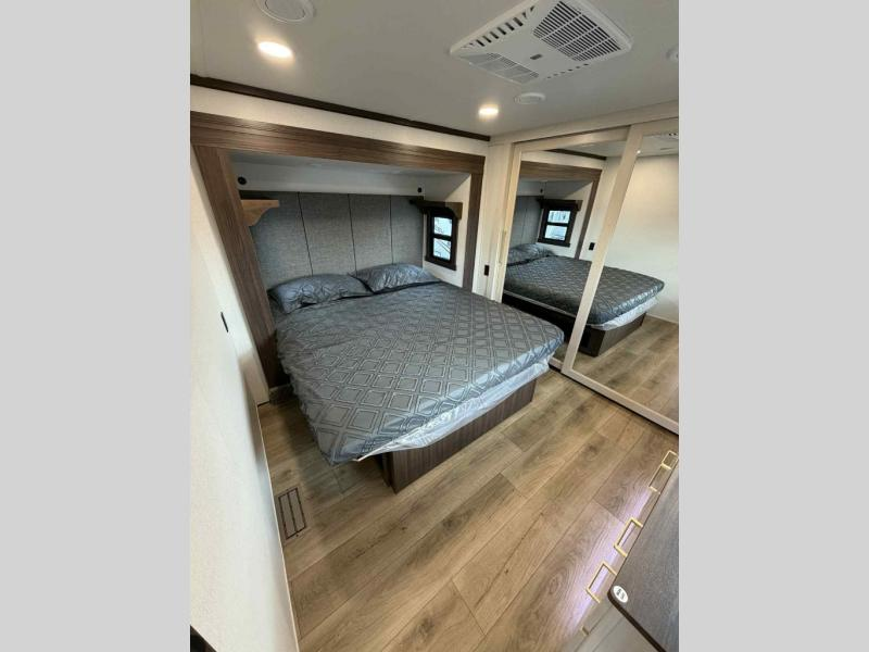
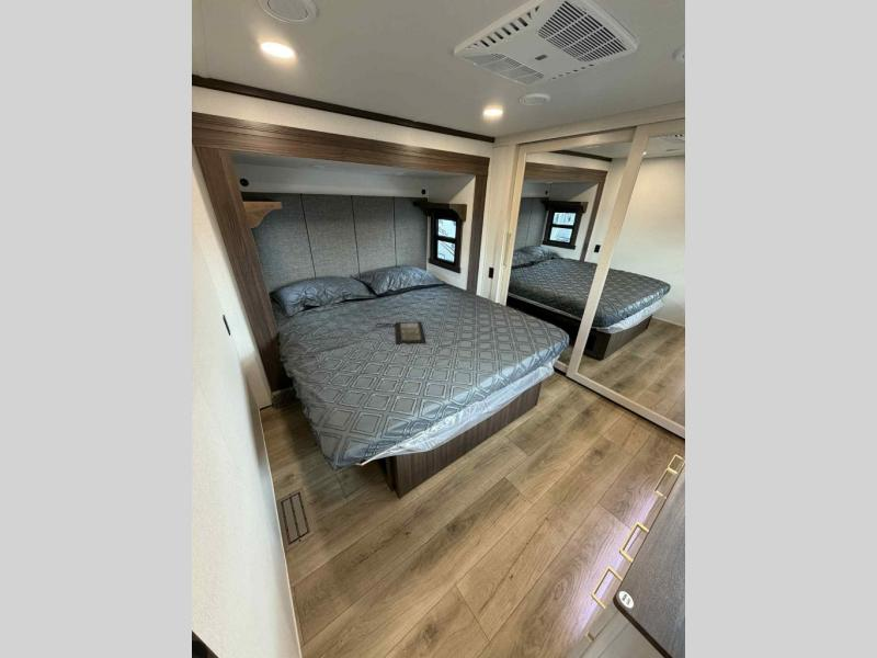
+ clutch bag [374,321,428,347]
